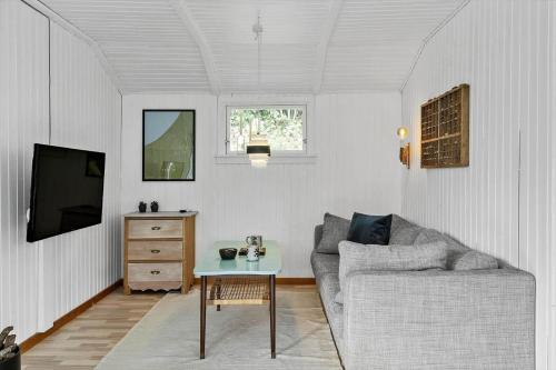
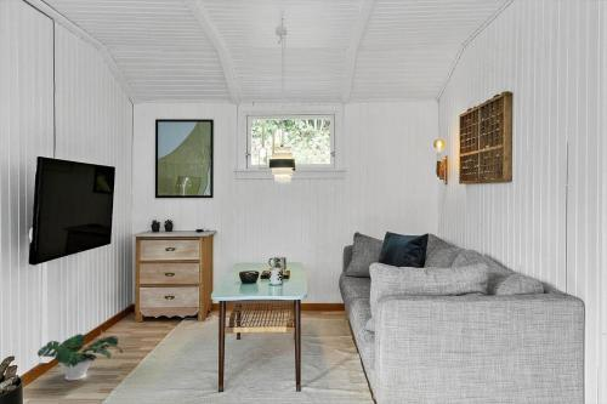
+ potted plant [36,332,124,382]
